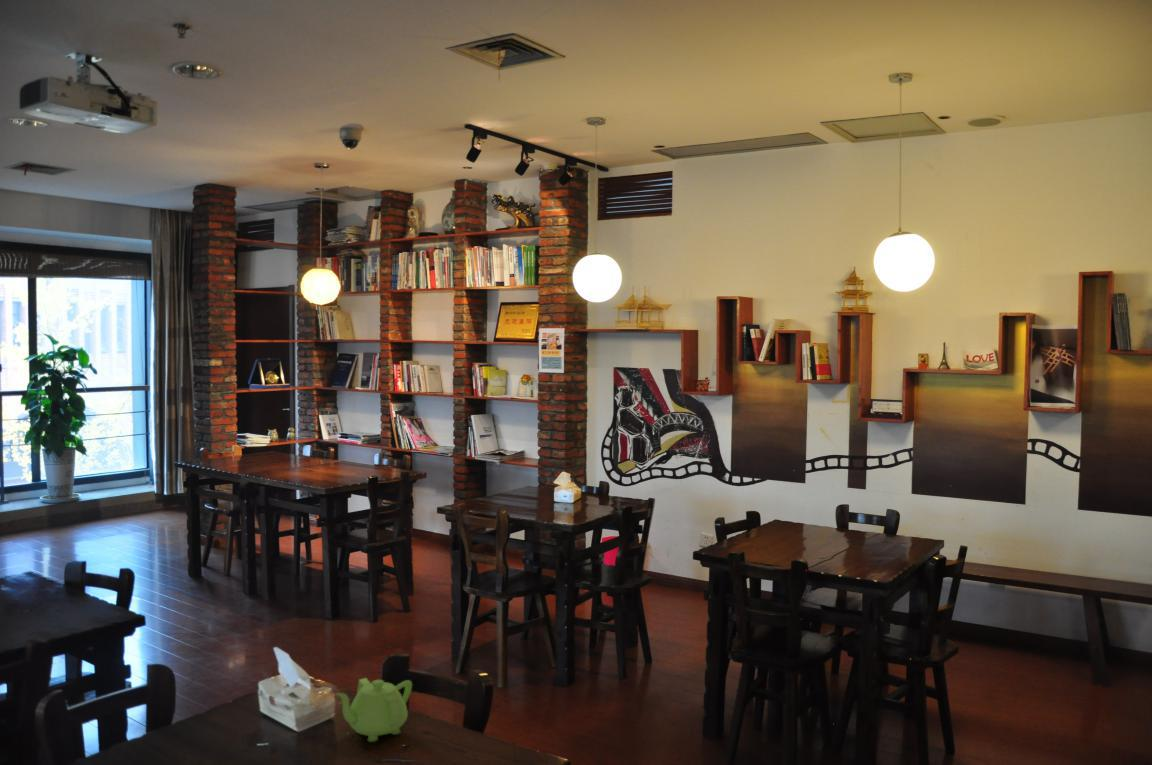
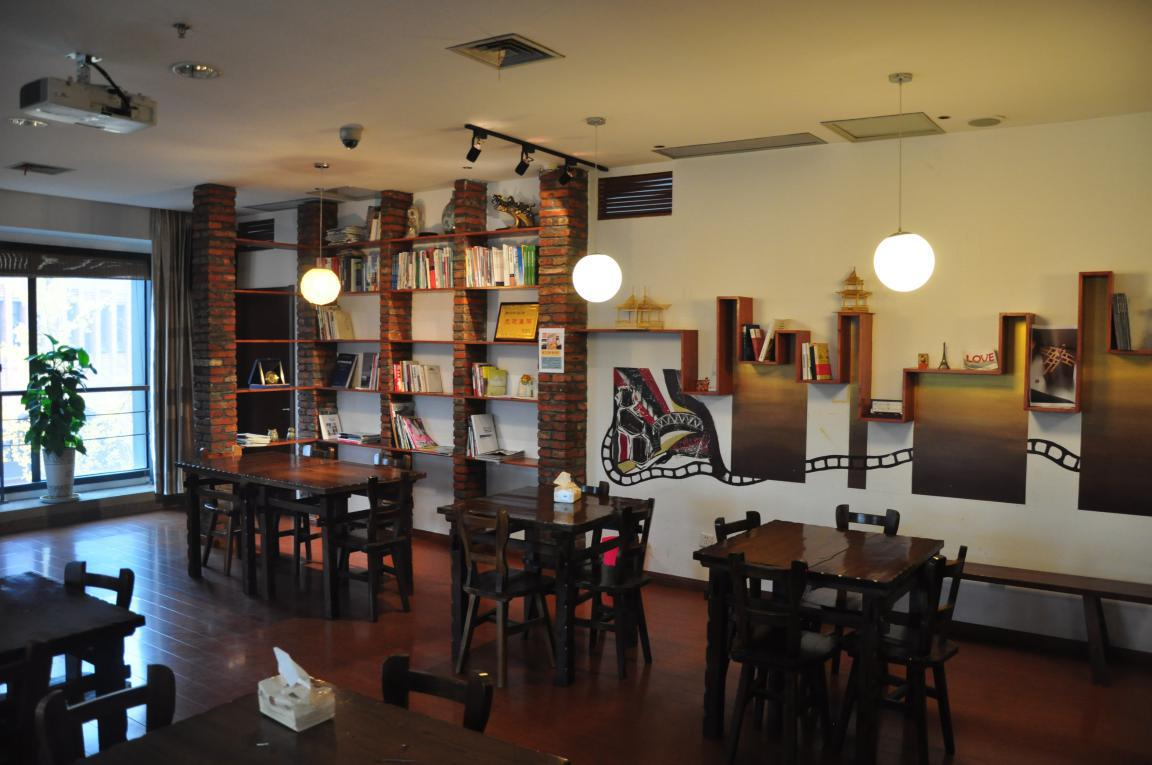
- teapot [335,677,413,743]
